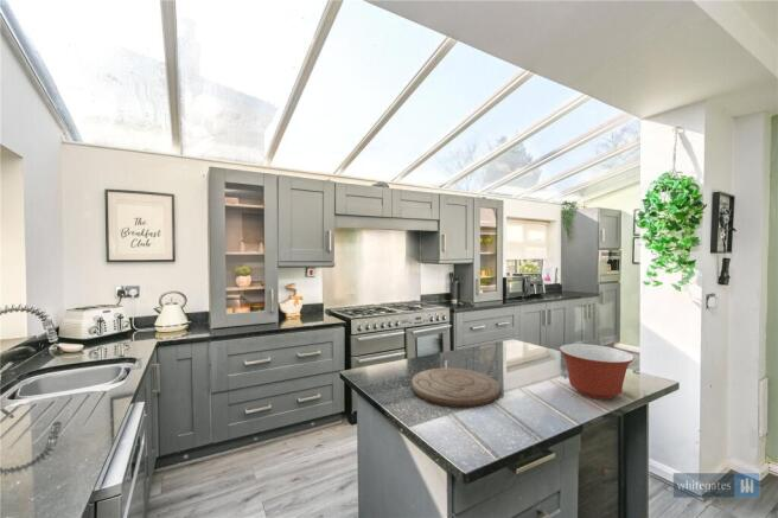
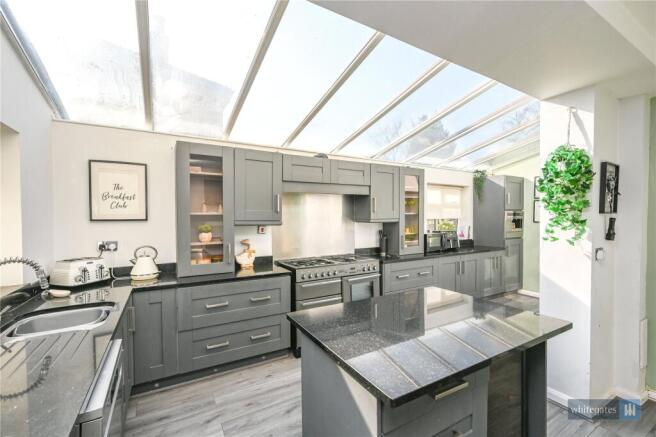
- cutting board [410,366,502,409]
- mixing bowl [559,343,636,401]
